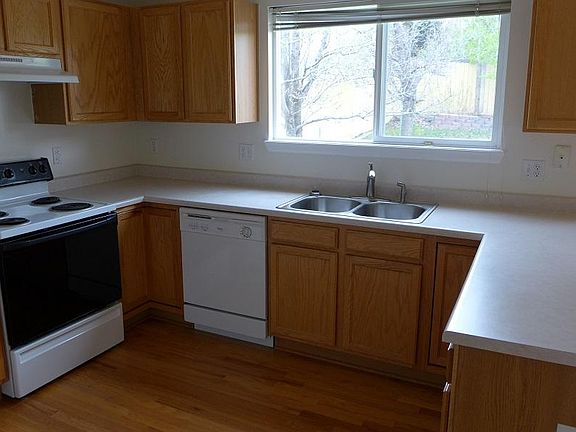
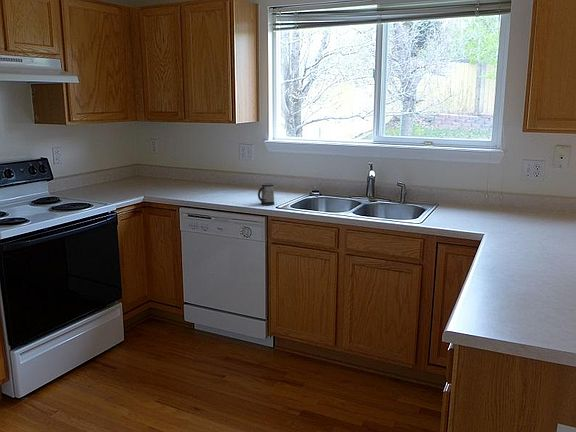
+ mug [257,182,276,206]
